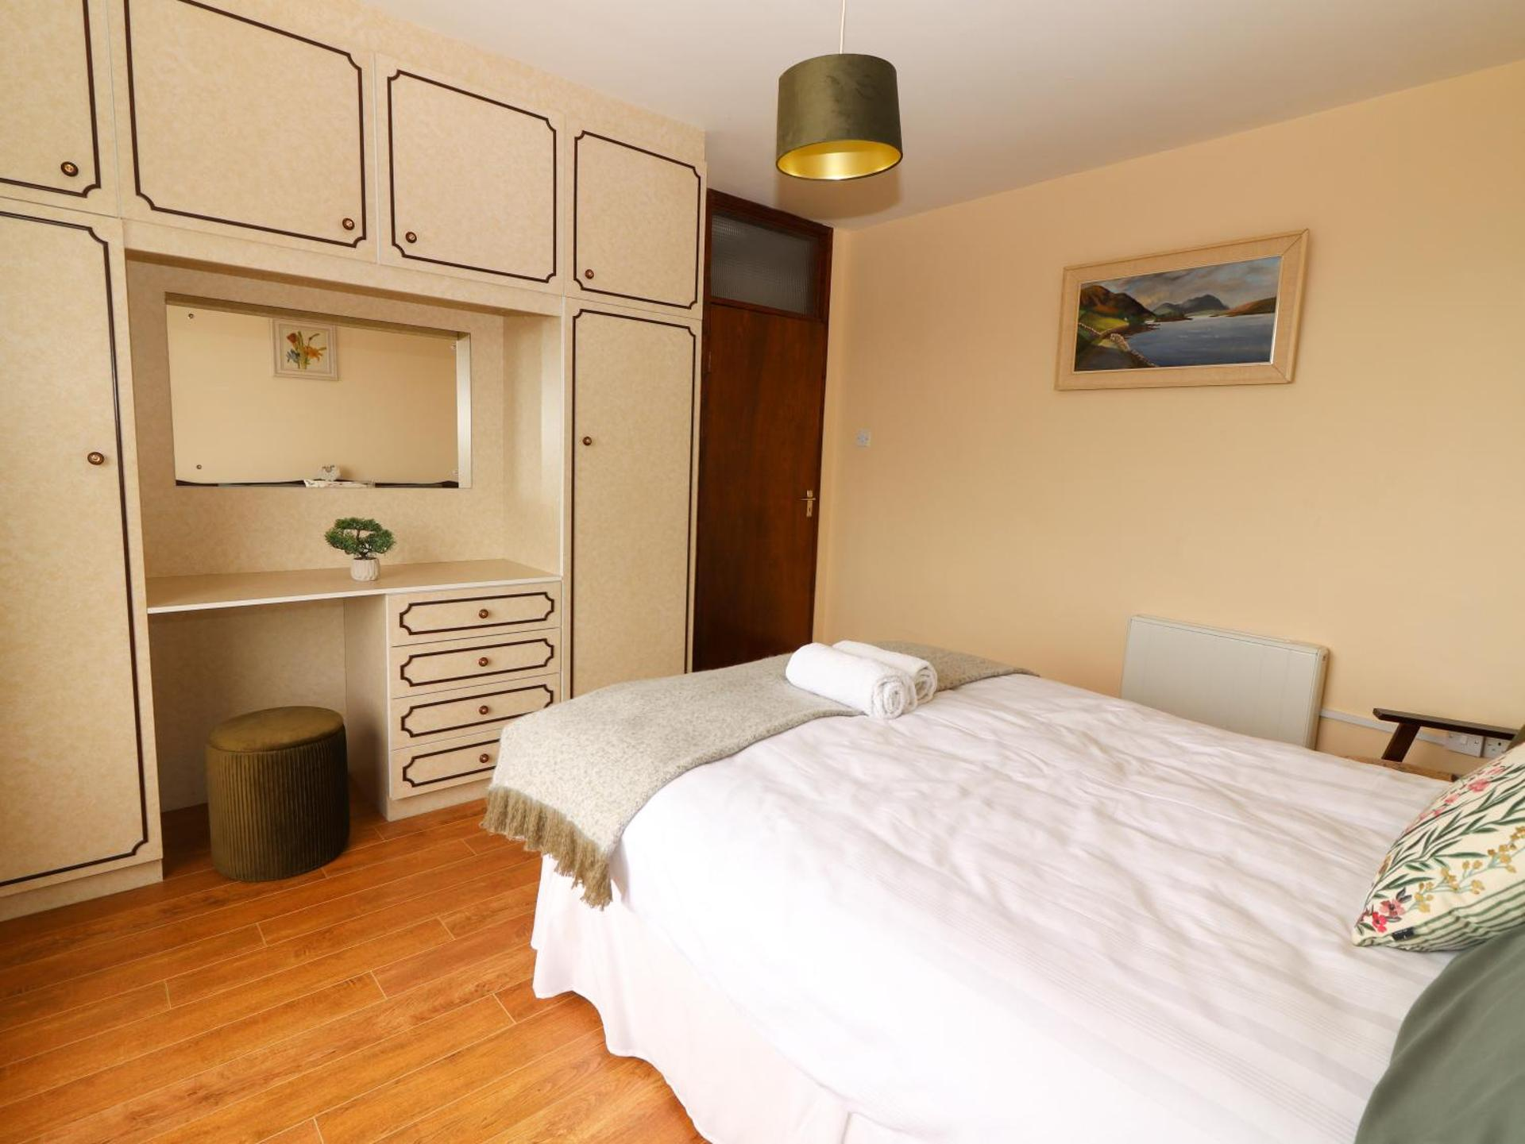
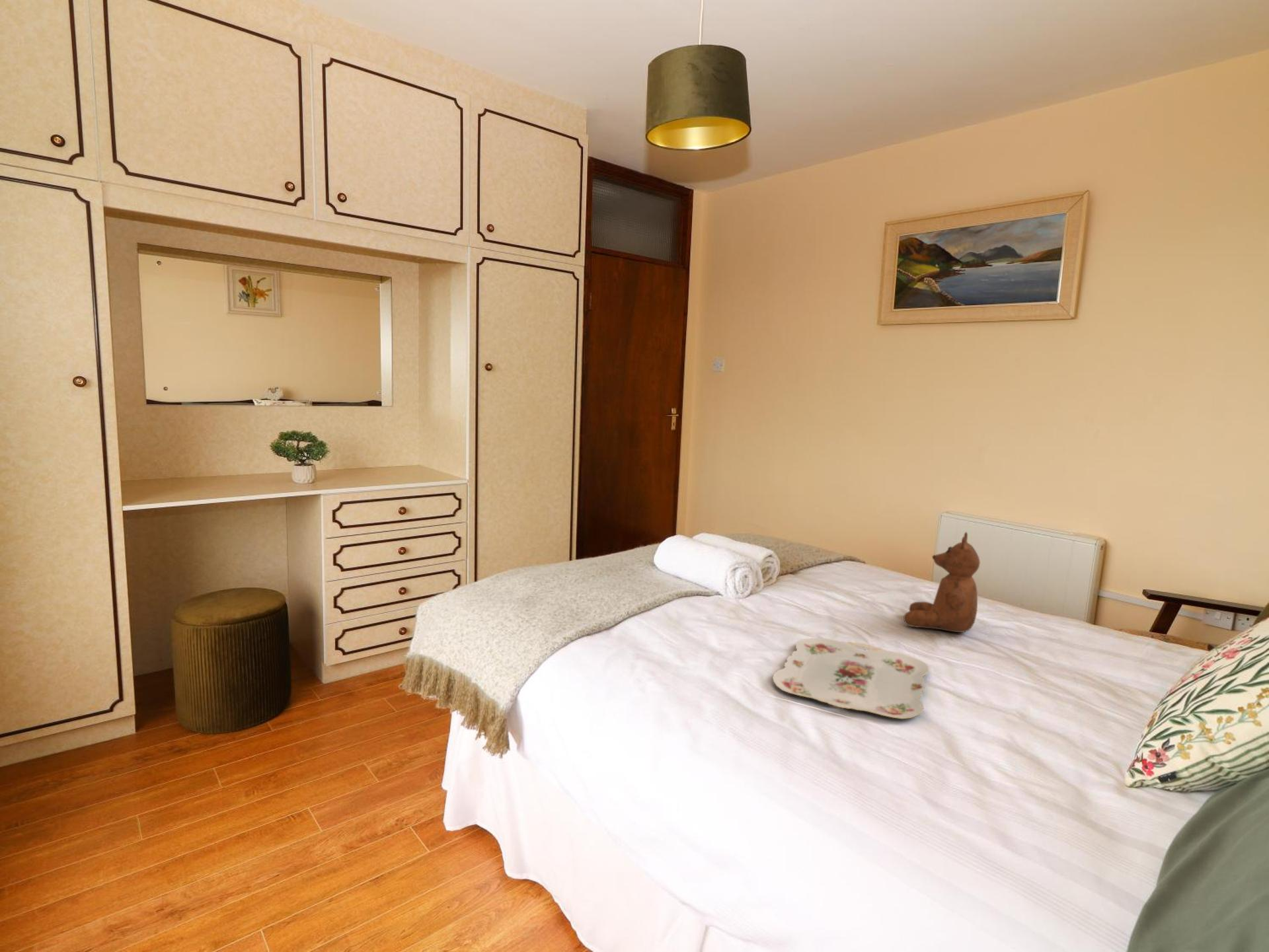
+ serving tray [772,638,929,719]
+ teddy bear [903,532,981,633]
